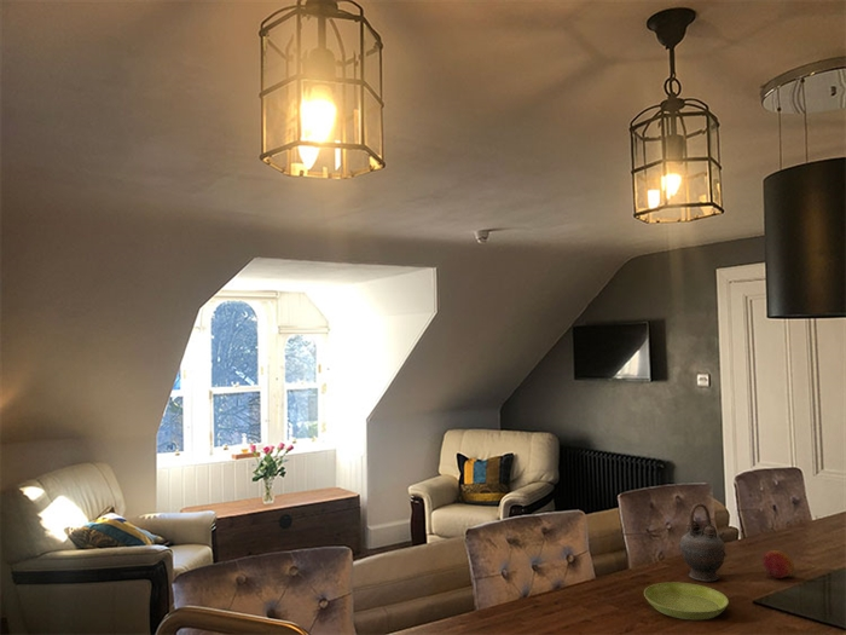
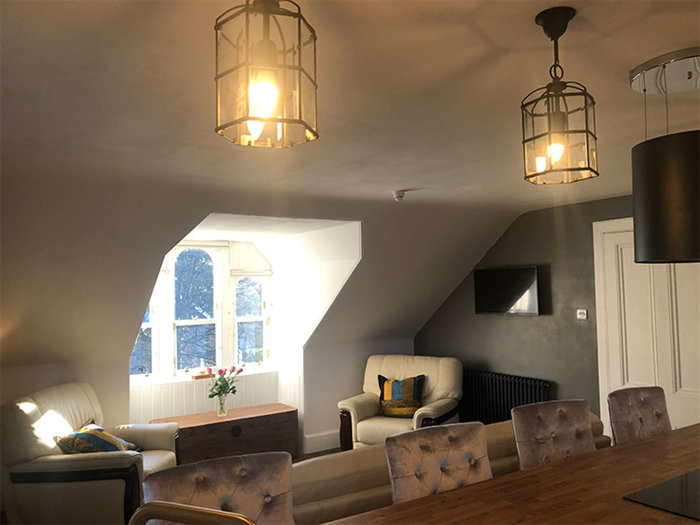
- teapot [679,502,729,583]
- fruit [761,549,795,579]
- saucer [643,582,730,622]
